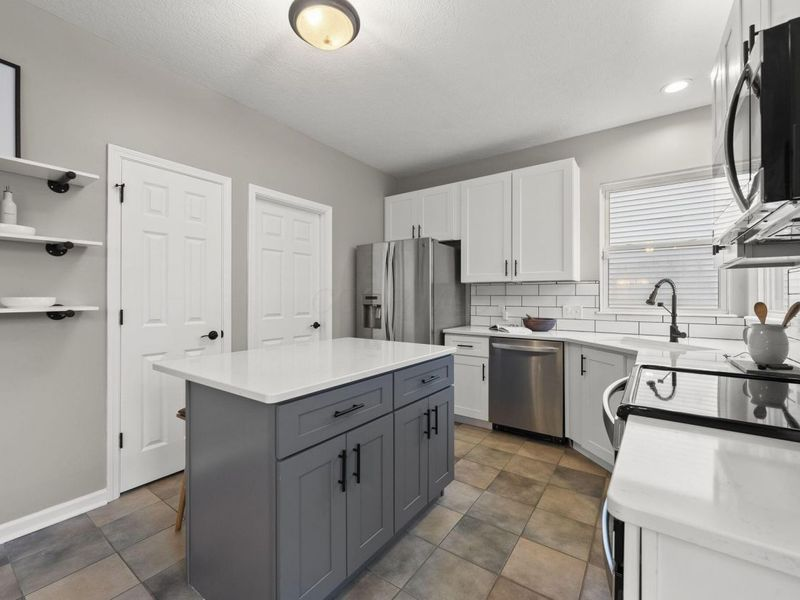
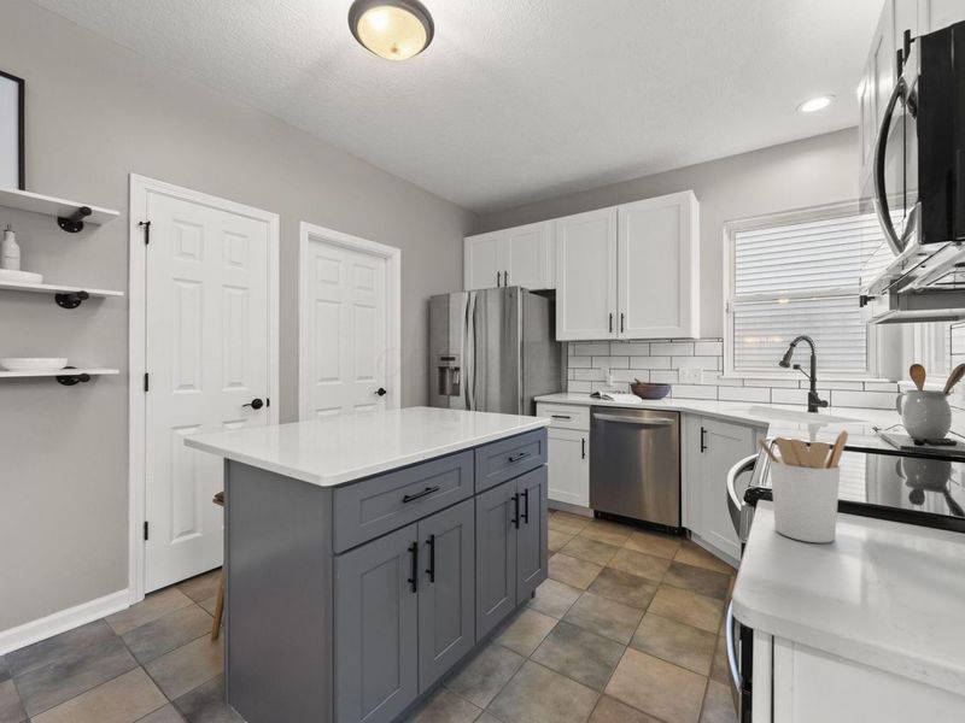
+ utensil holder [755,429,849,543]
